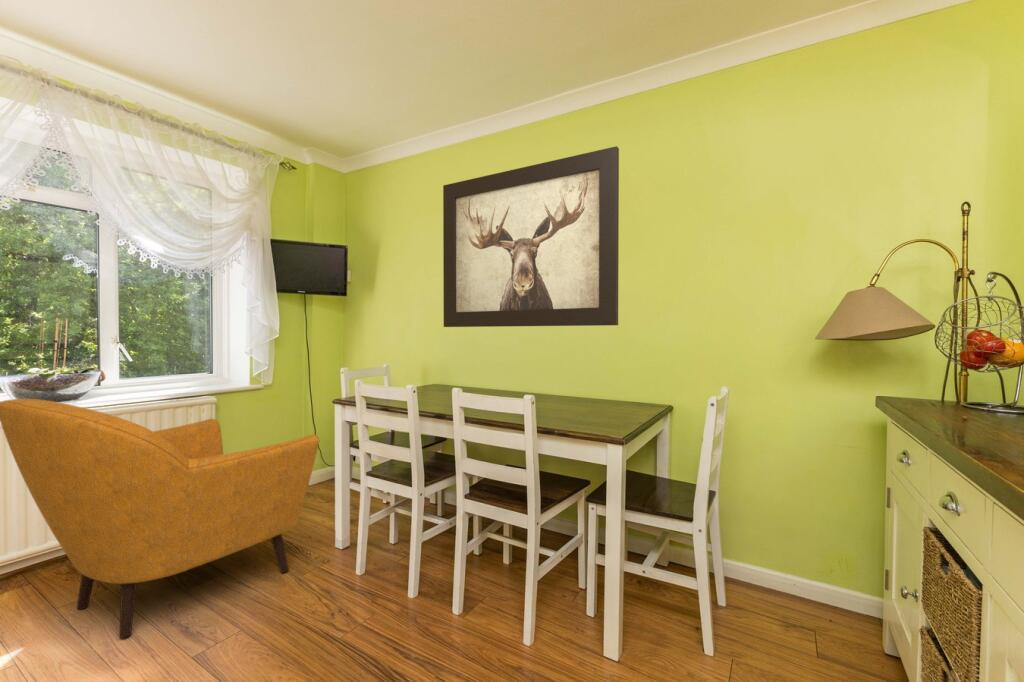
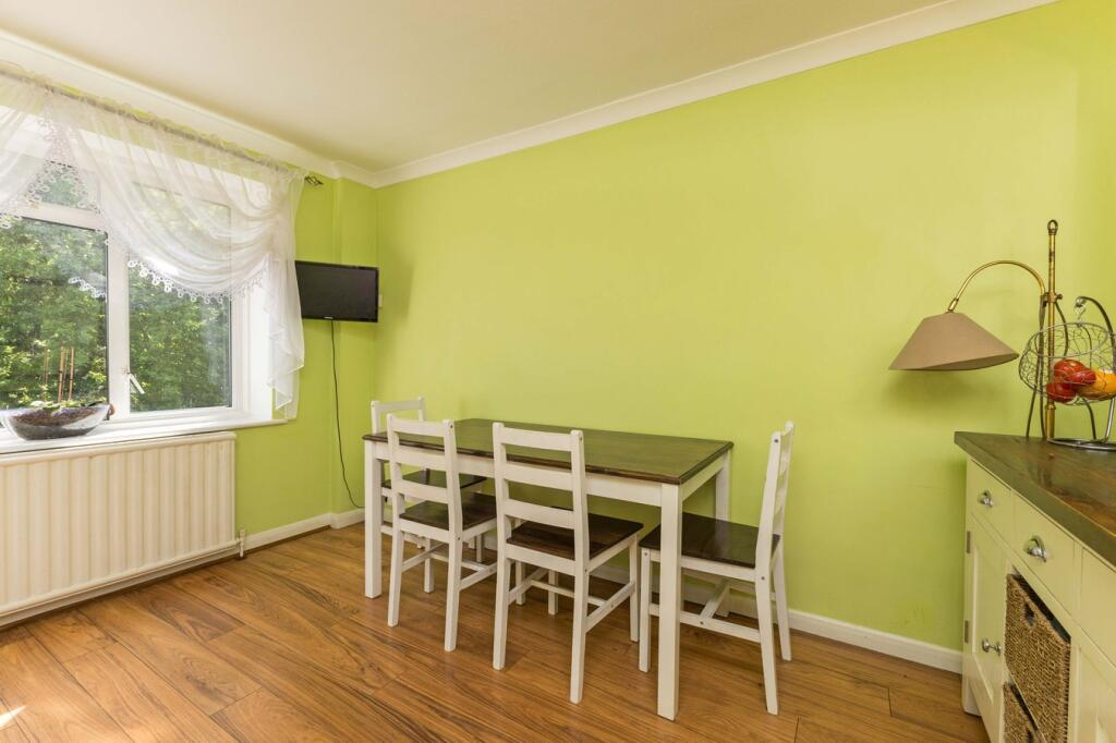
- armchair [0,398,320,639]
- wall art [442,145,620,328]
